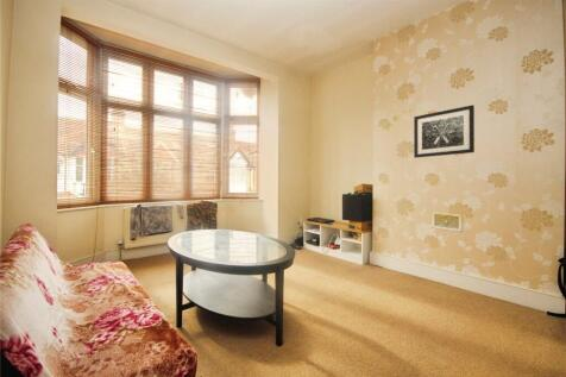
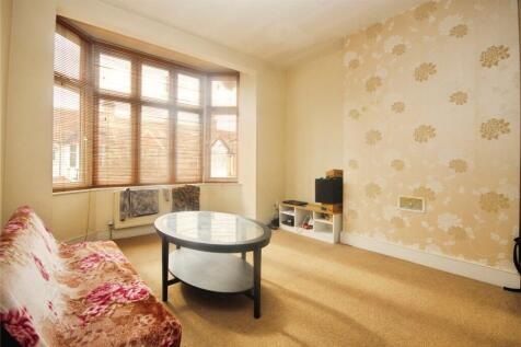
- wall art [413,103,476,159]
